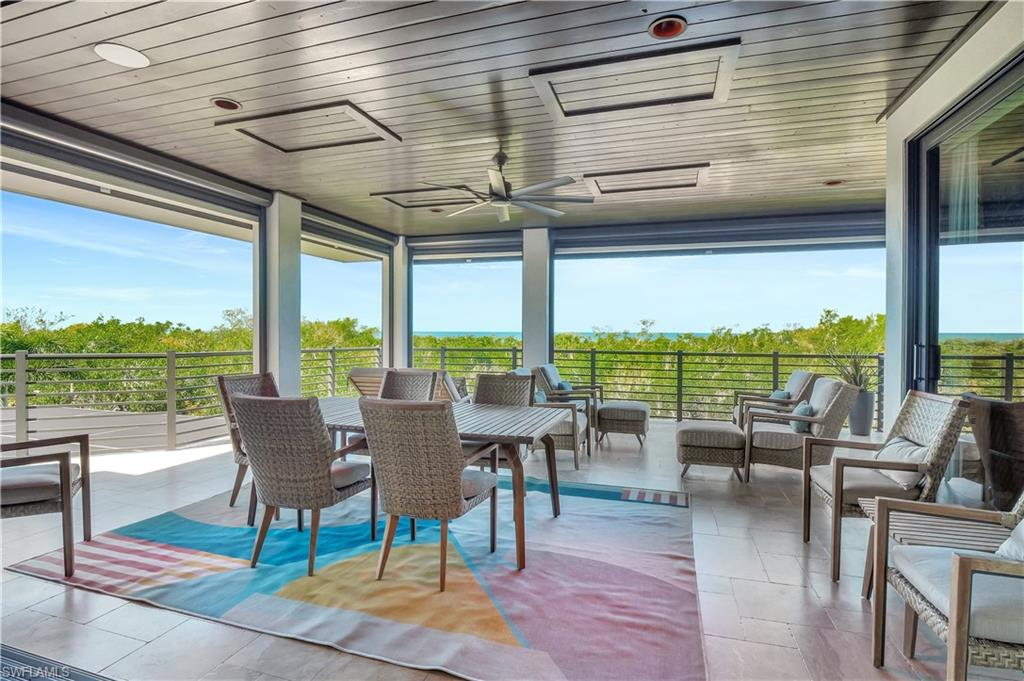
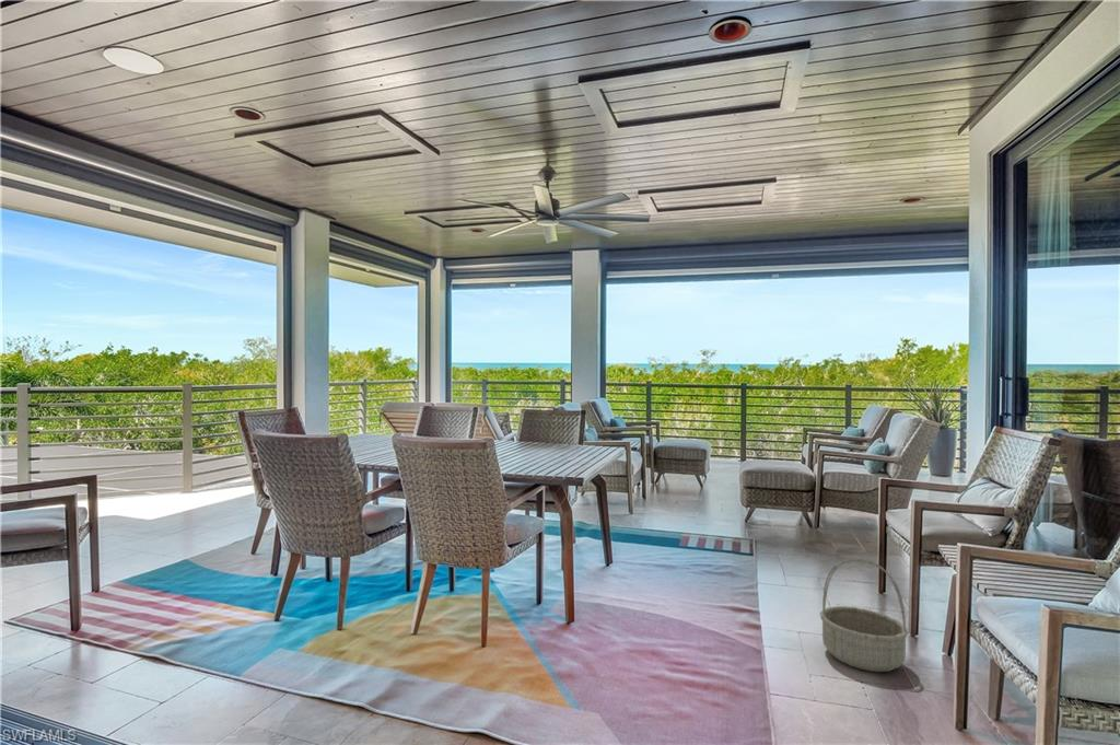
+ basket [819,557,910,673]
